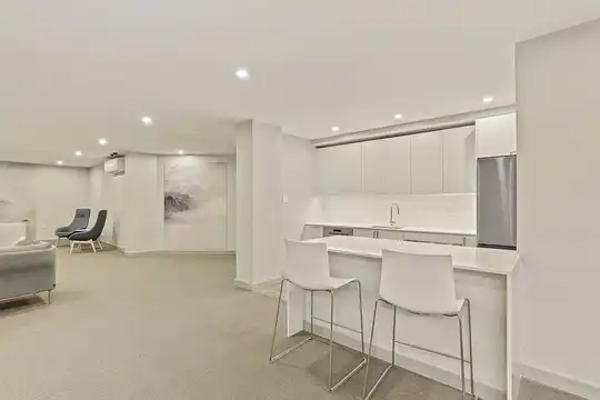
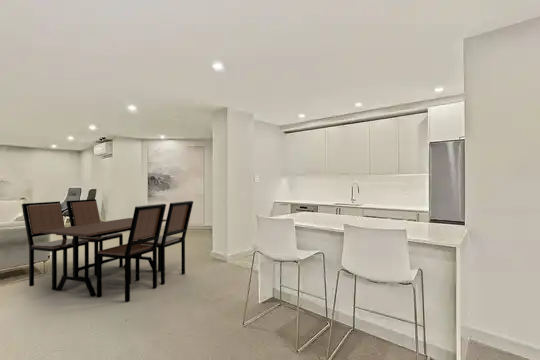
+ dining set [21,198,194,303]
